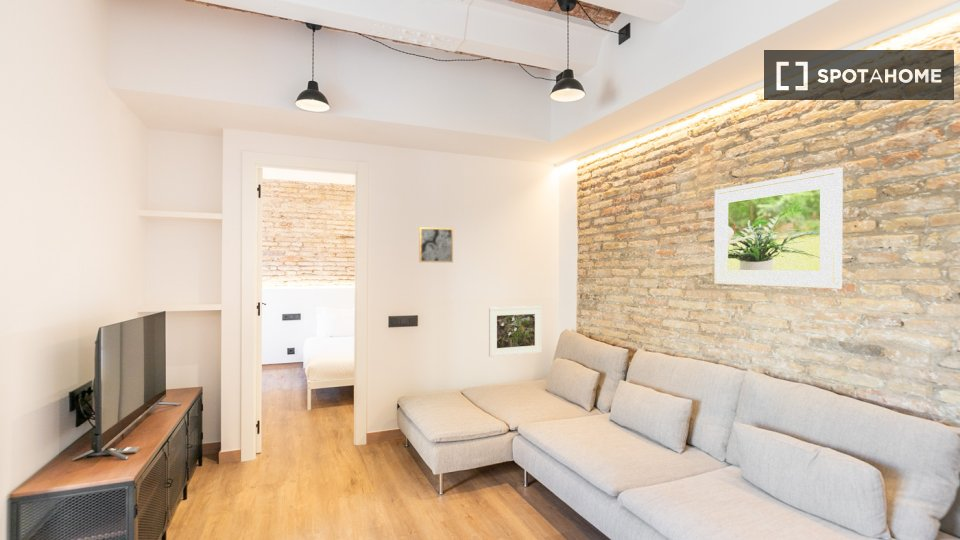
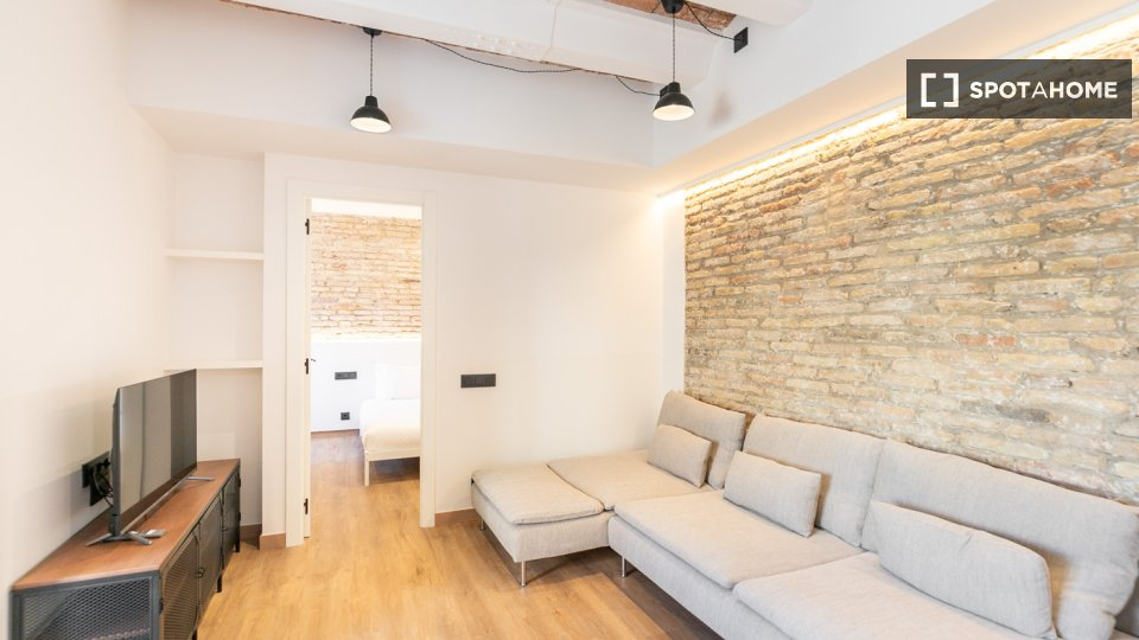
- wall art [418,226,454,263]
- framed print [713,166,844,290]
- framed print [488,305,543,358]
